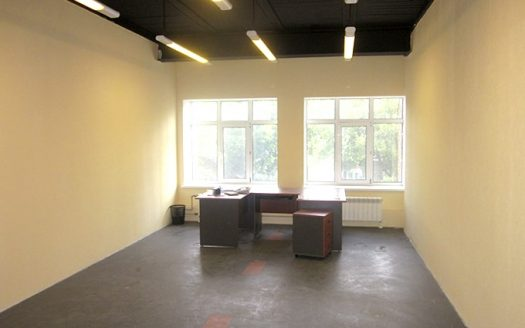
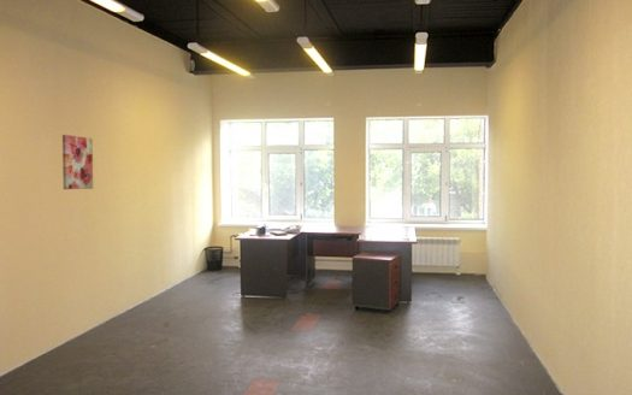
+ wall art [61,134,94,190]
